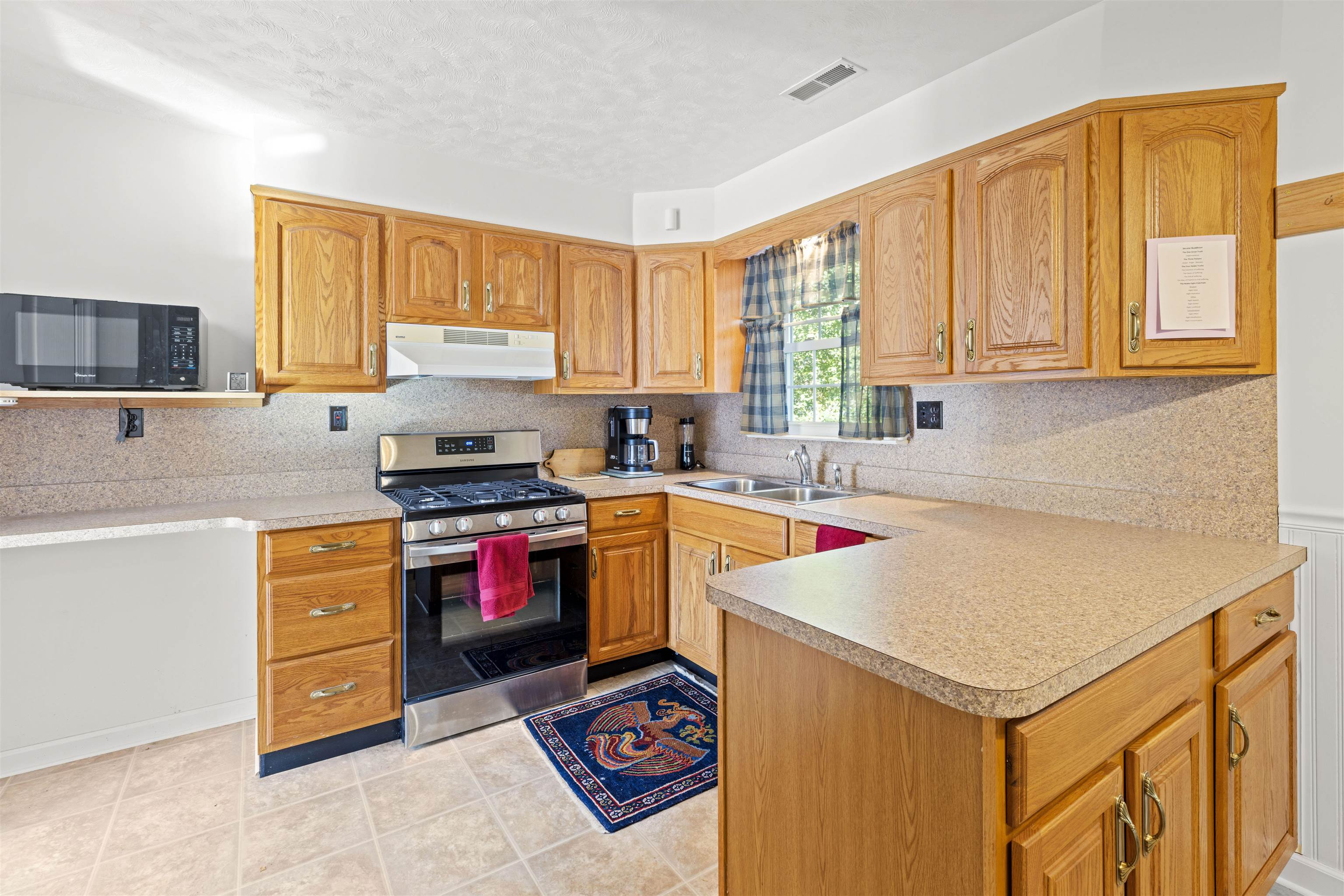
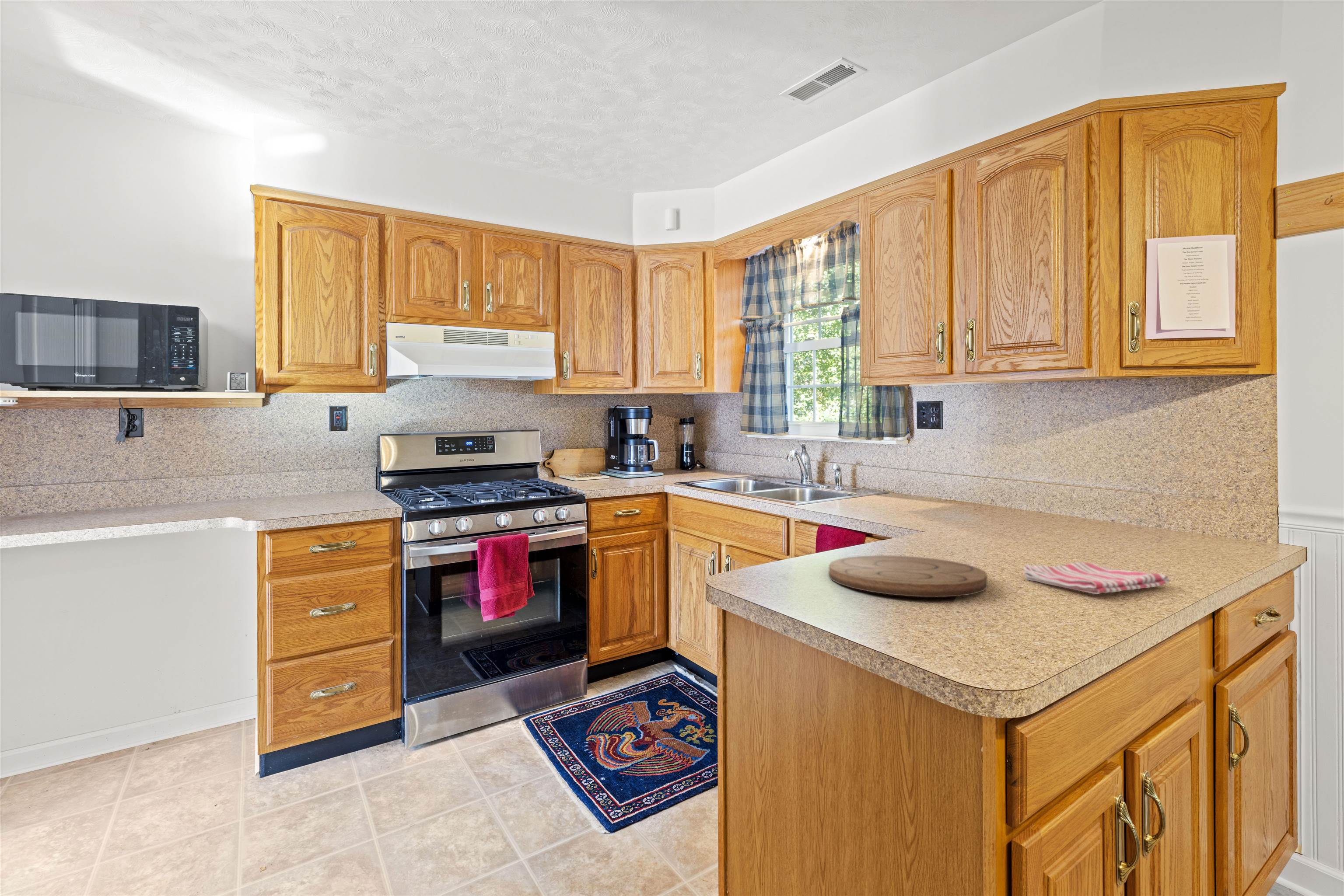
+ dish towel [1023,562,1170,595]
+ cutting board [829,555,988,598]
